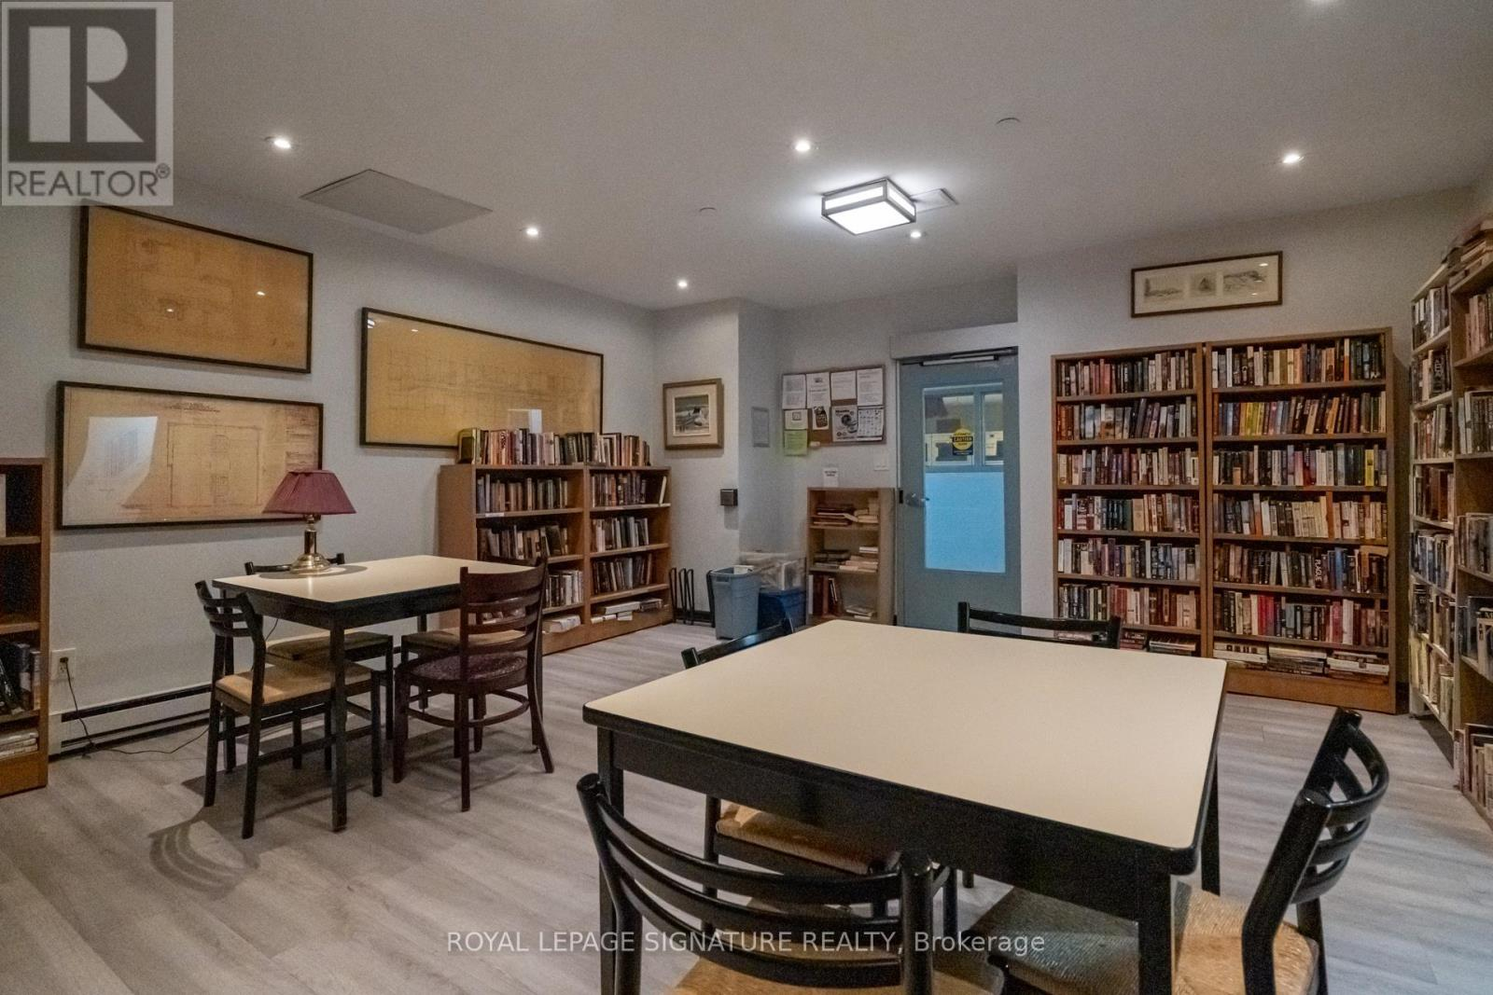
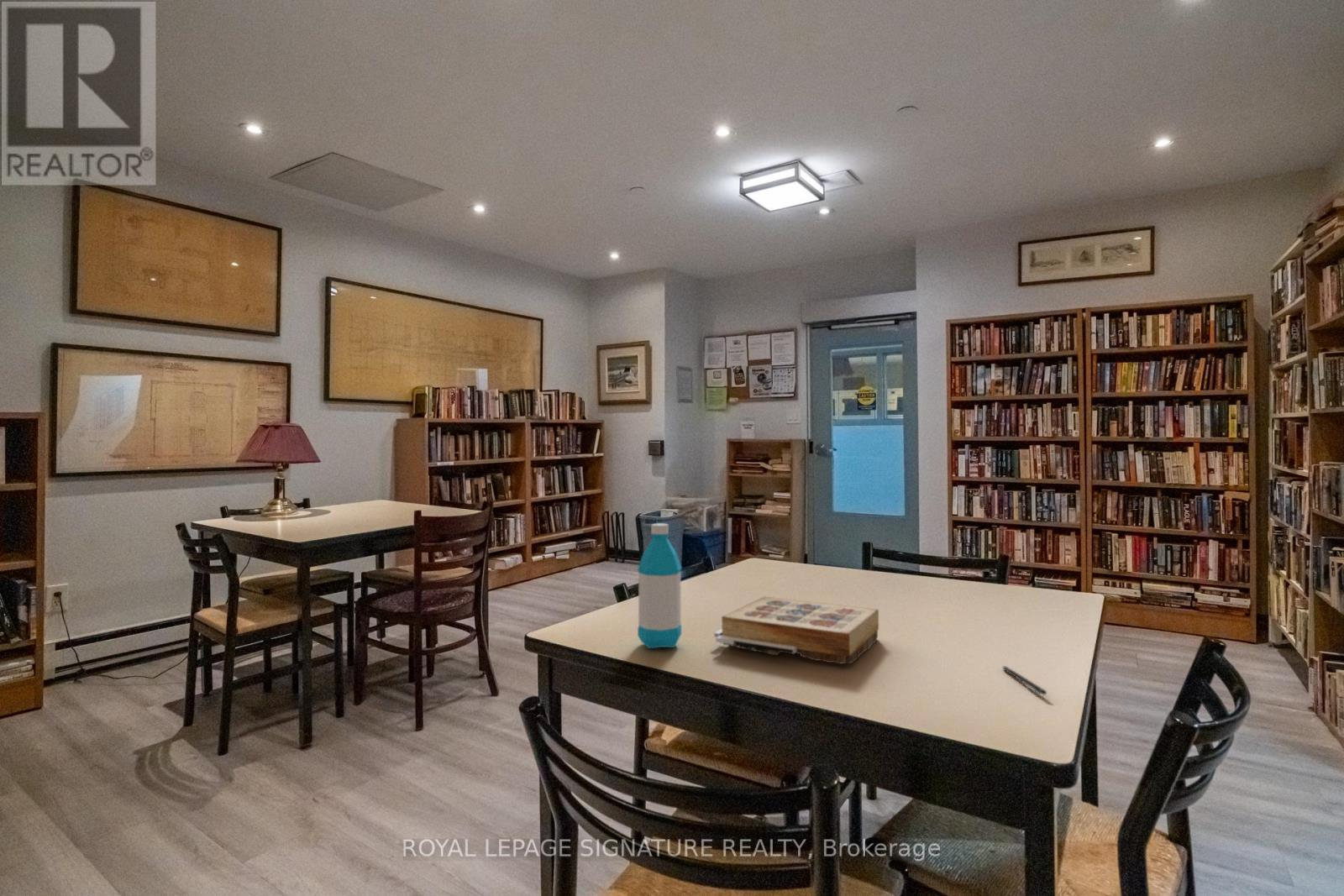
+ pen [1002,666,1047,696]
+ book [713,596,879,664]
+ water bottle [637,522,683,649]
